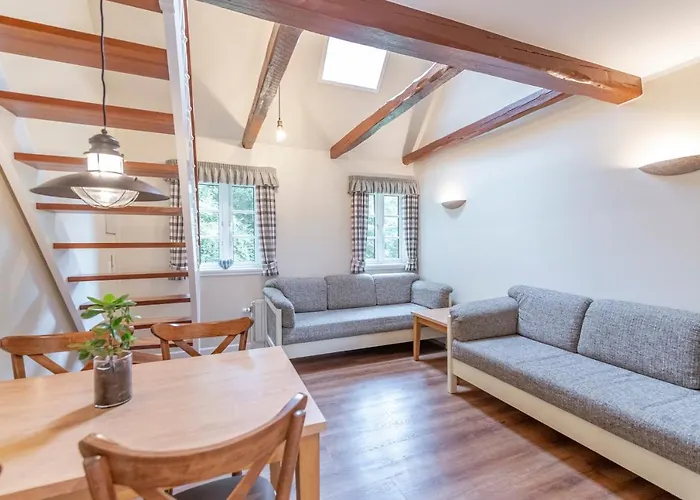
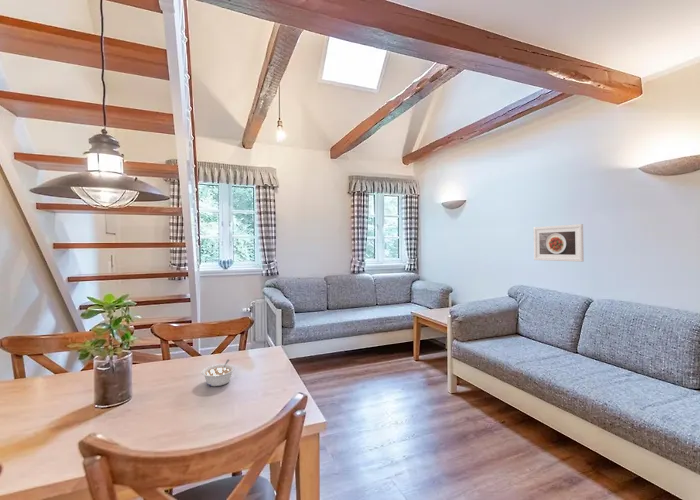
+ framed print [532,223,585,263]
+ legume [201,358,236,387]
